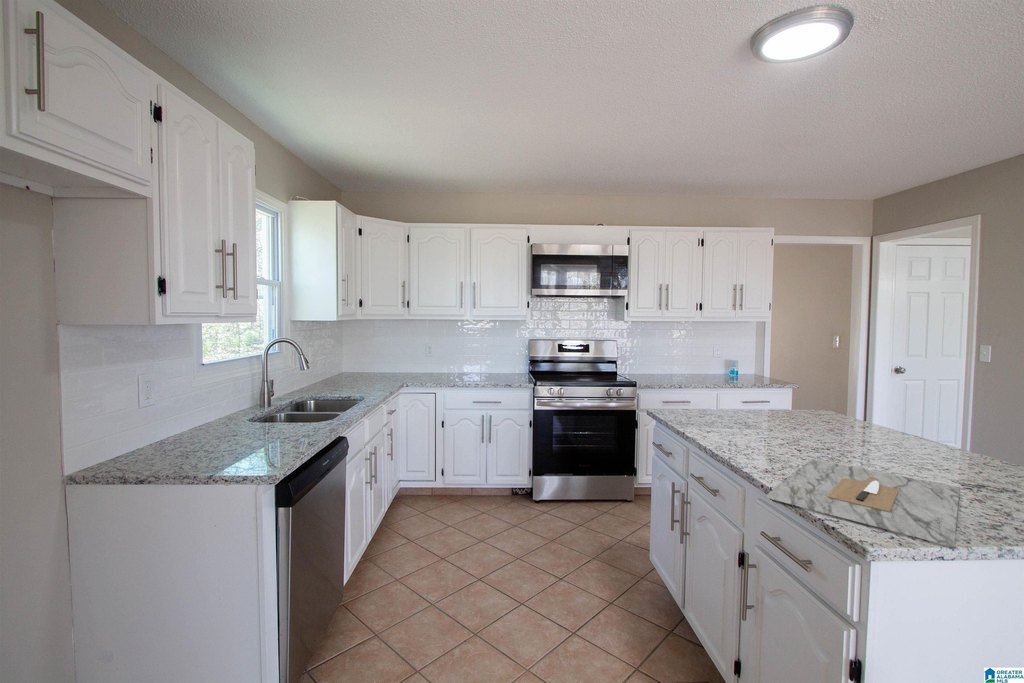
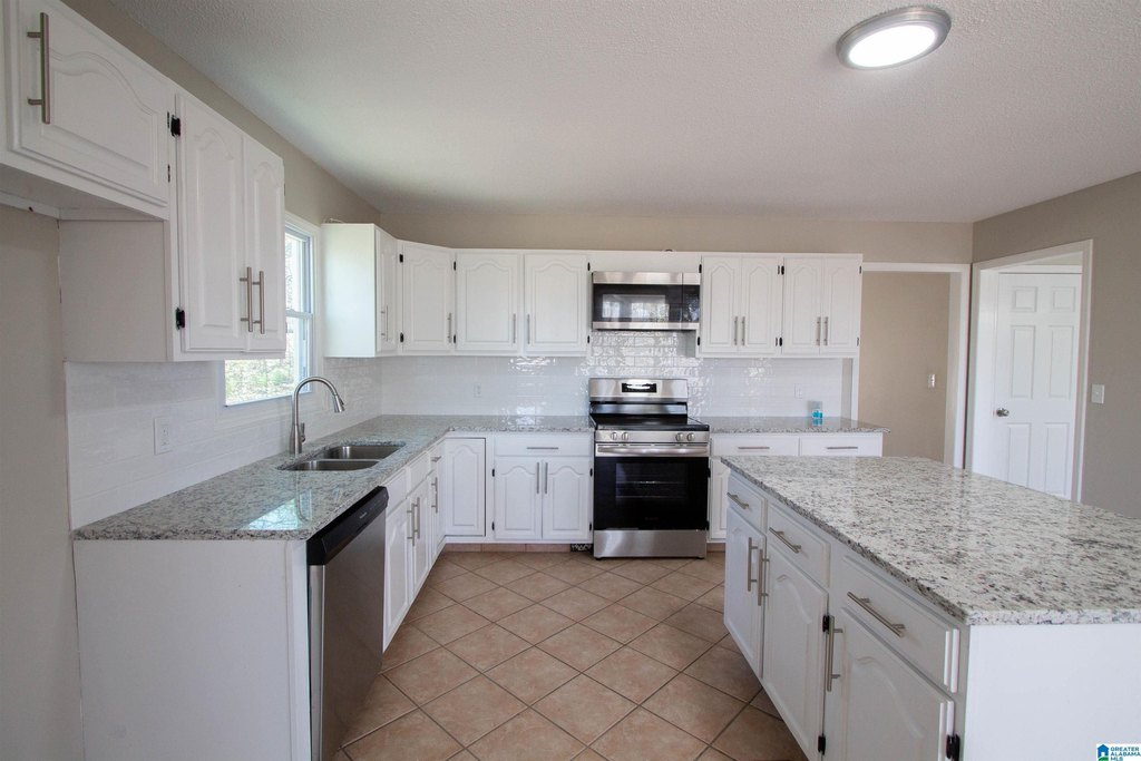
- cutting board [764,458,961,548]
